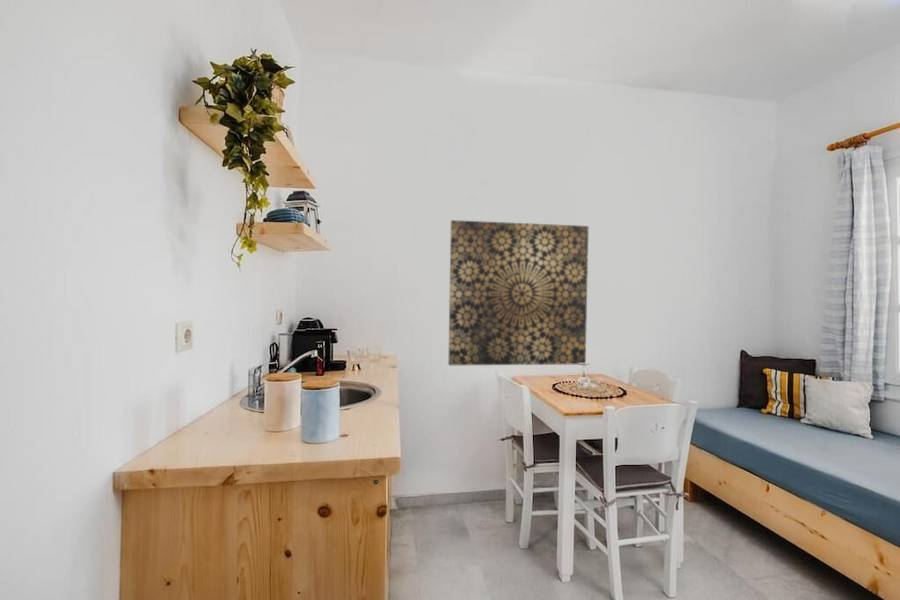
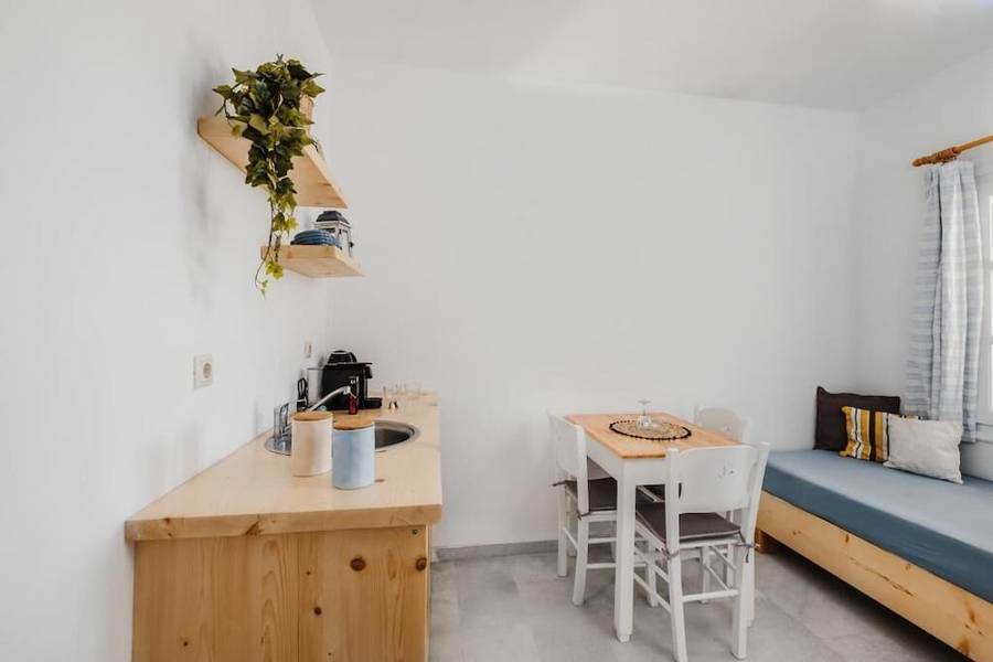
- wall art [447,219,590,367]
